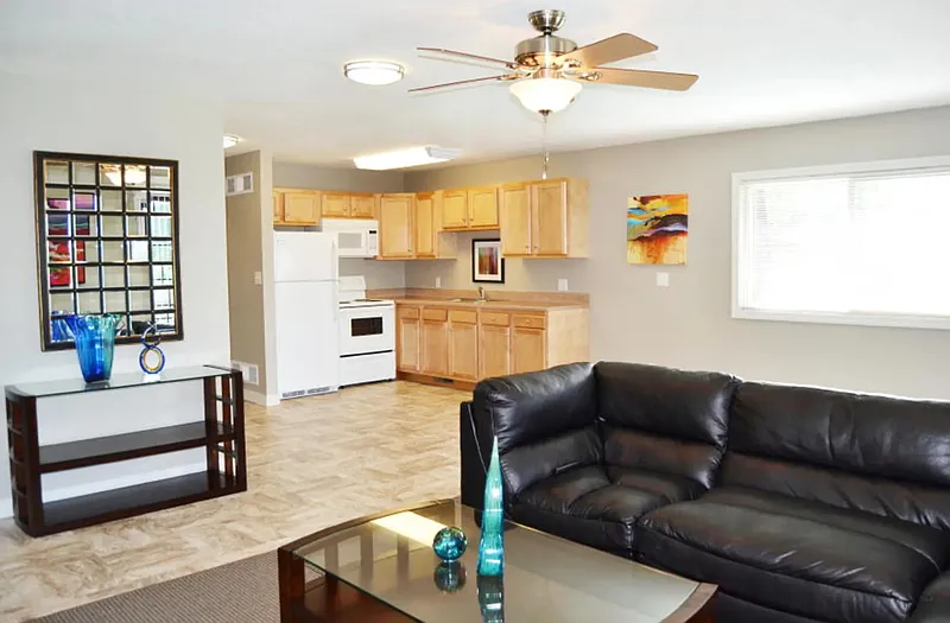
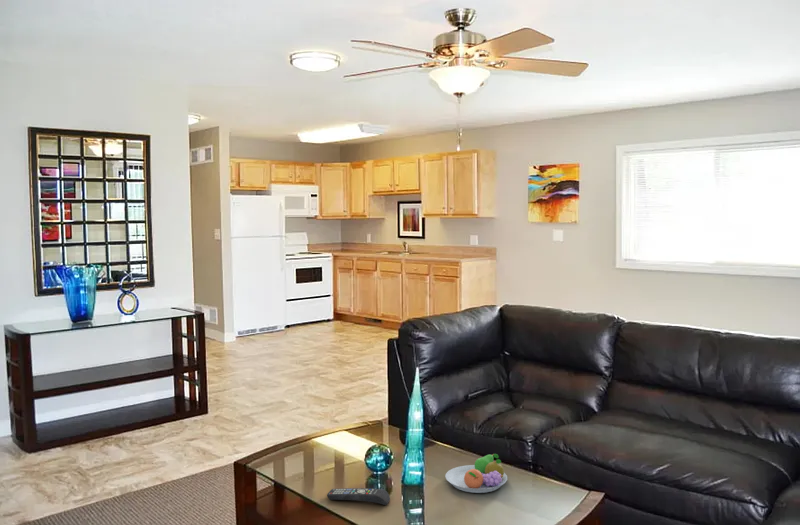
+ remote control [326,487,391,506]
+ fruit bowl [444,453,508,494]
